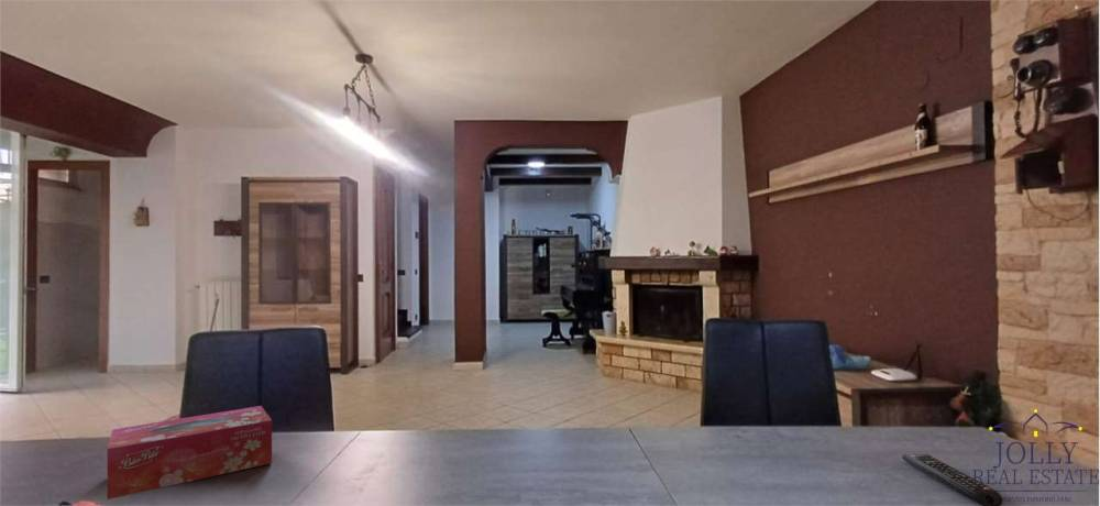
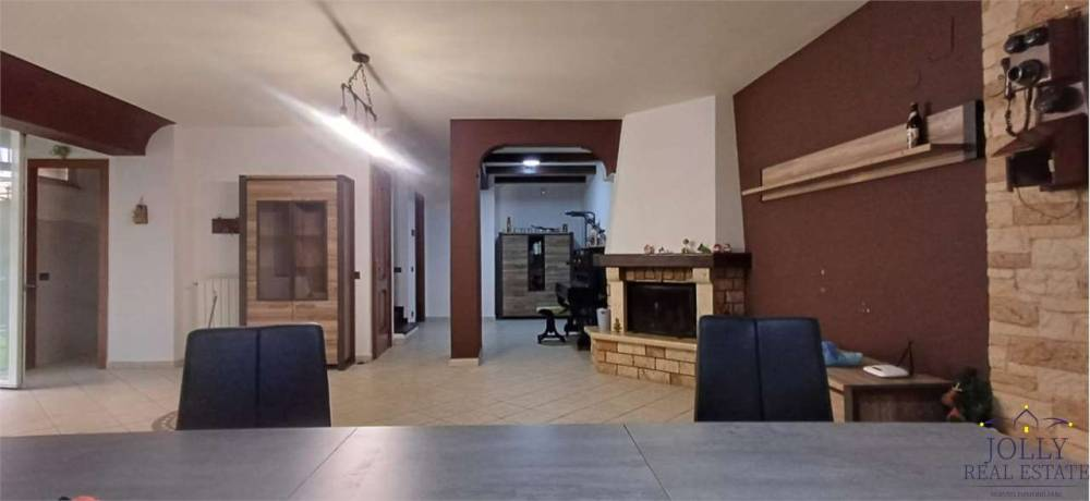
- tissue box [107,405,273,501]
- remote control [901,453,1003,506]
